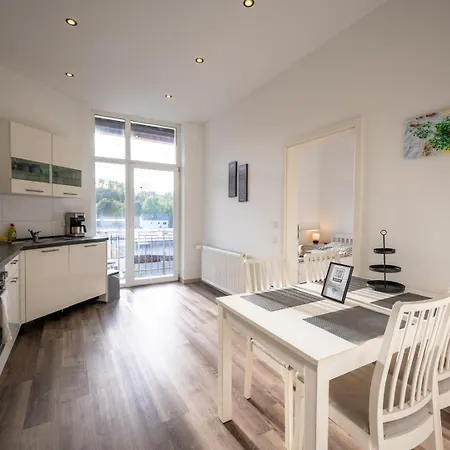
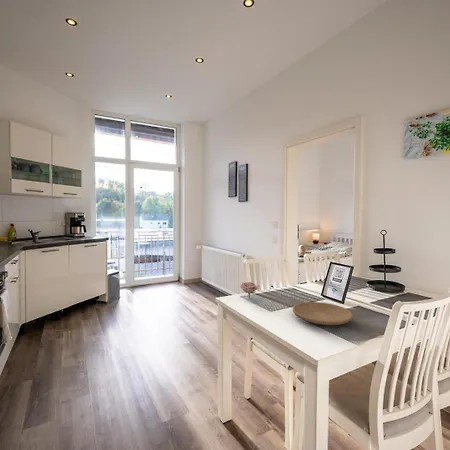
+ plate [292,301,354,326]
+ flower [239,281,260,299]
